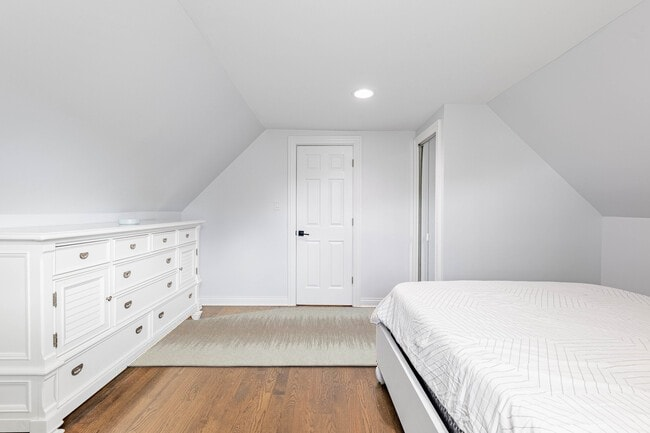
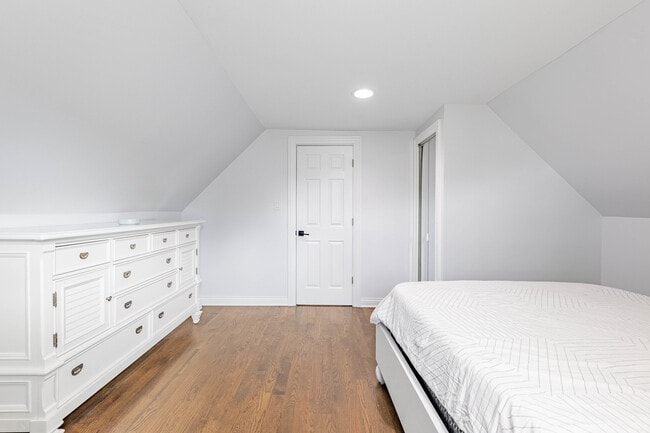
- rug [128,306,378,367]
